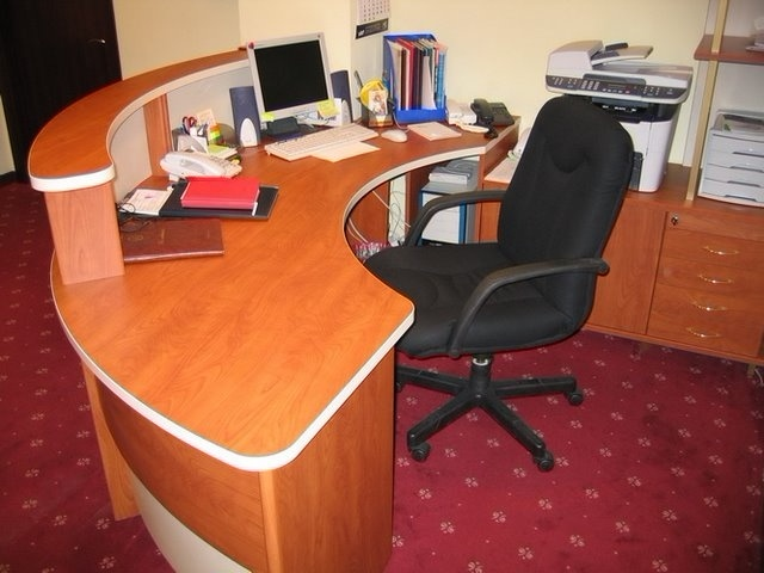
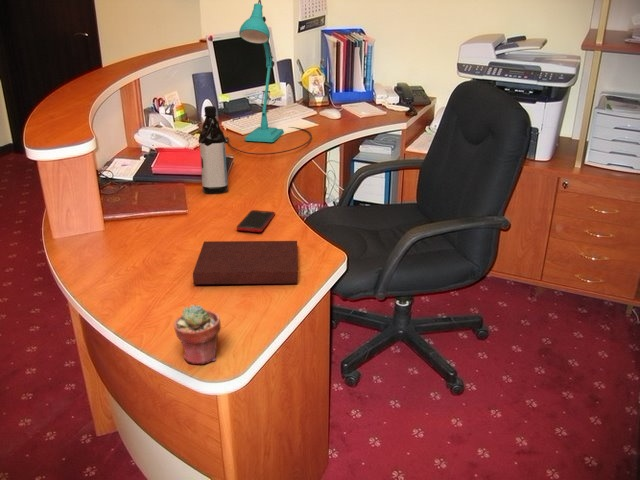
+ notebook [192,240,298,285]
+ water bottle [197,105,229,195]
+ cell phone [236,209,276,233]
+ desk lamp [225,0,313,156]
+ potted succulent [173,304,222,365]
